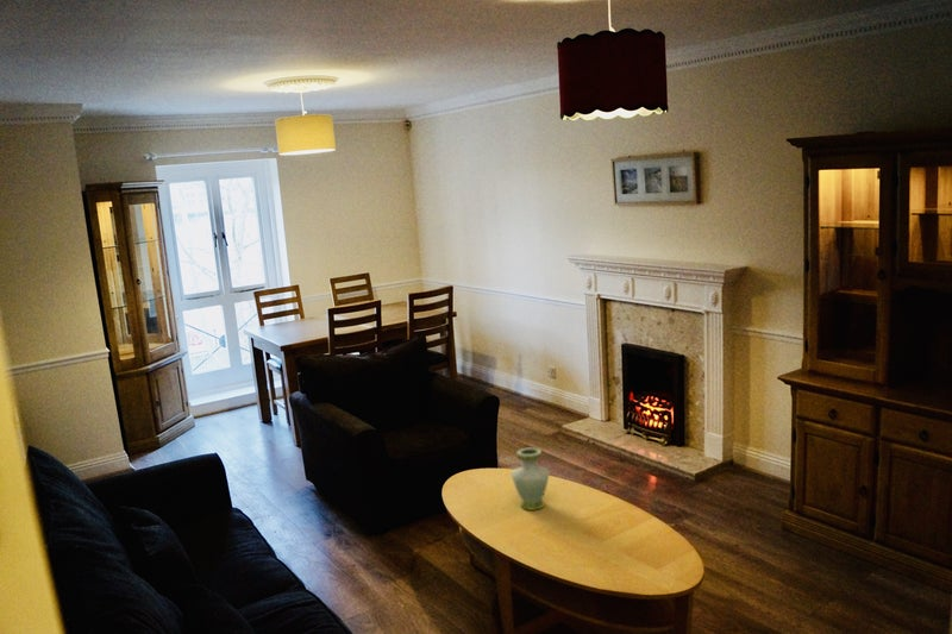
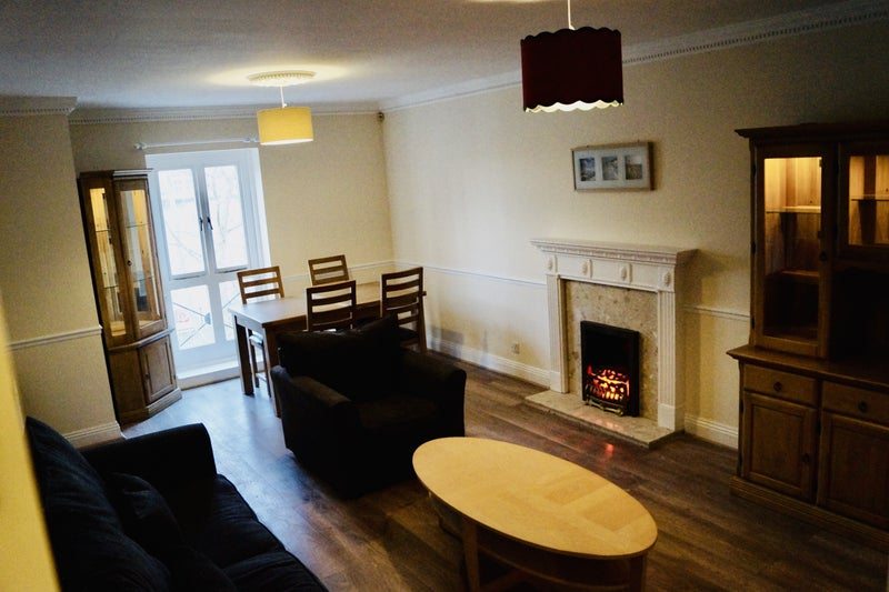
- vase [509,447,551,511]
